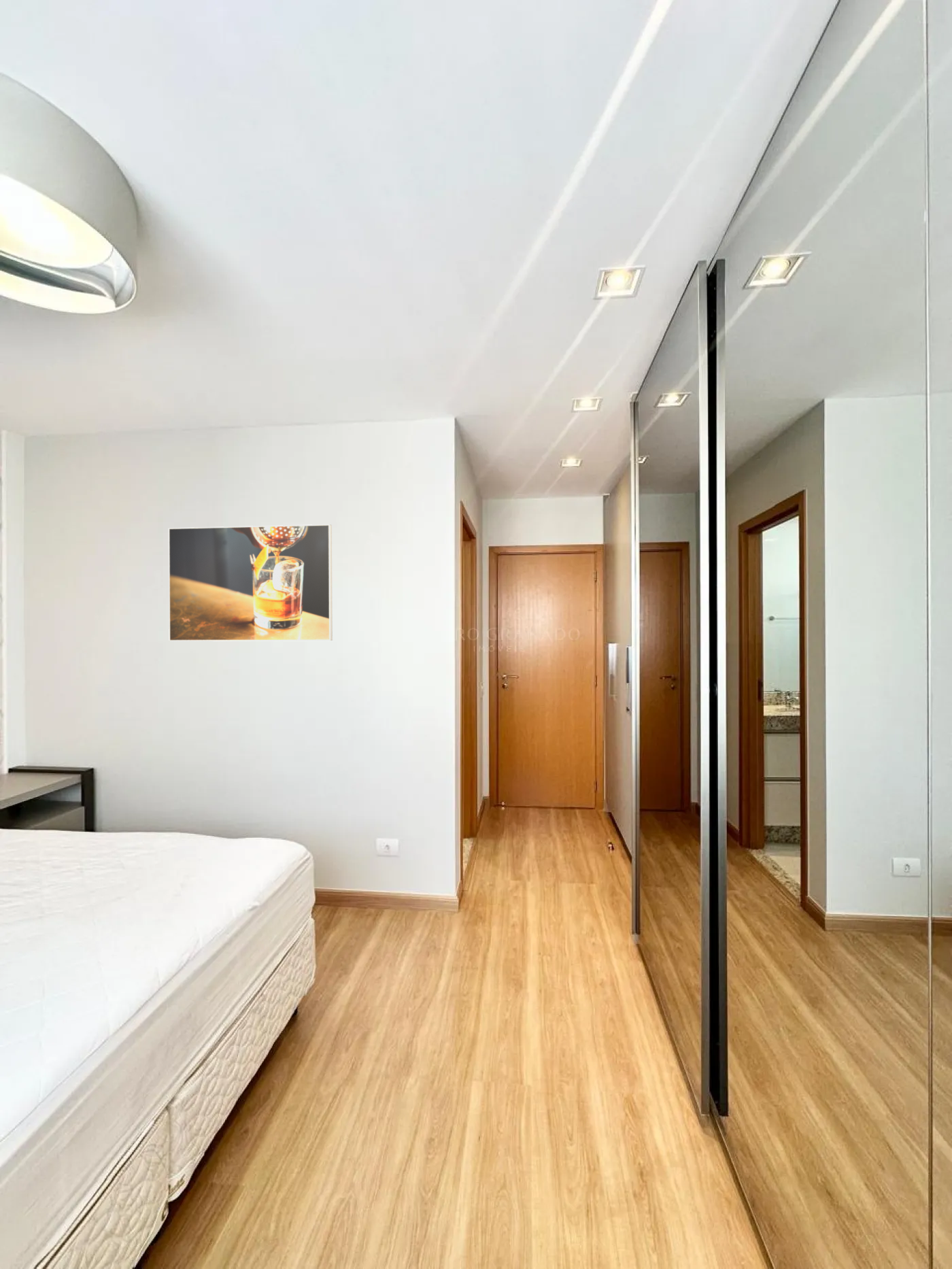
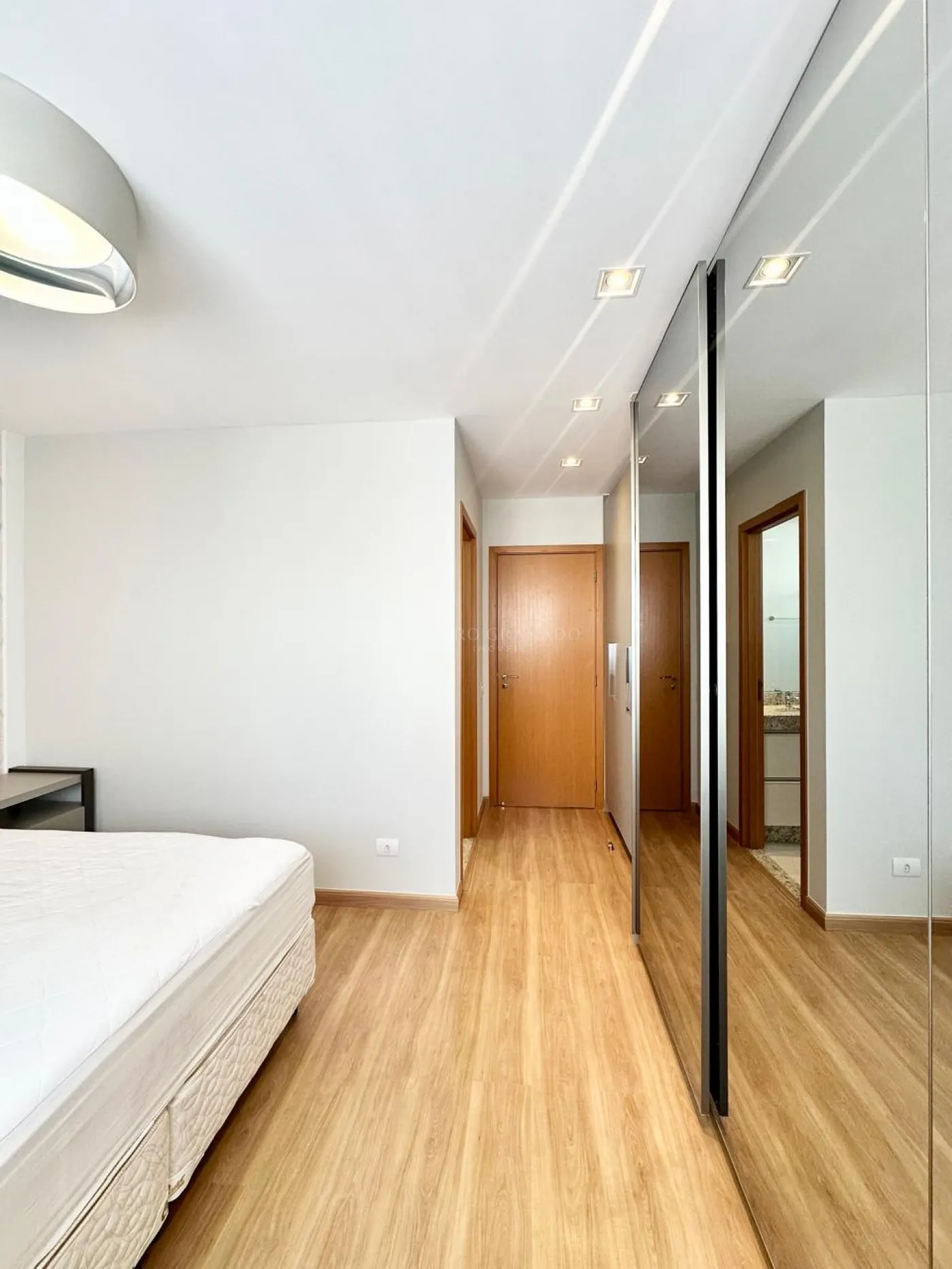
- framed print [168,524,333,642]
